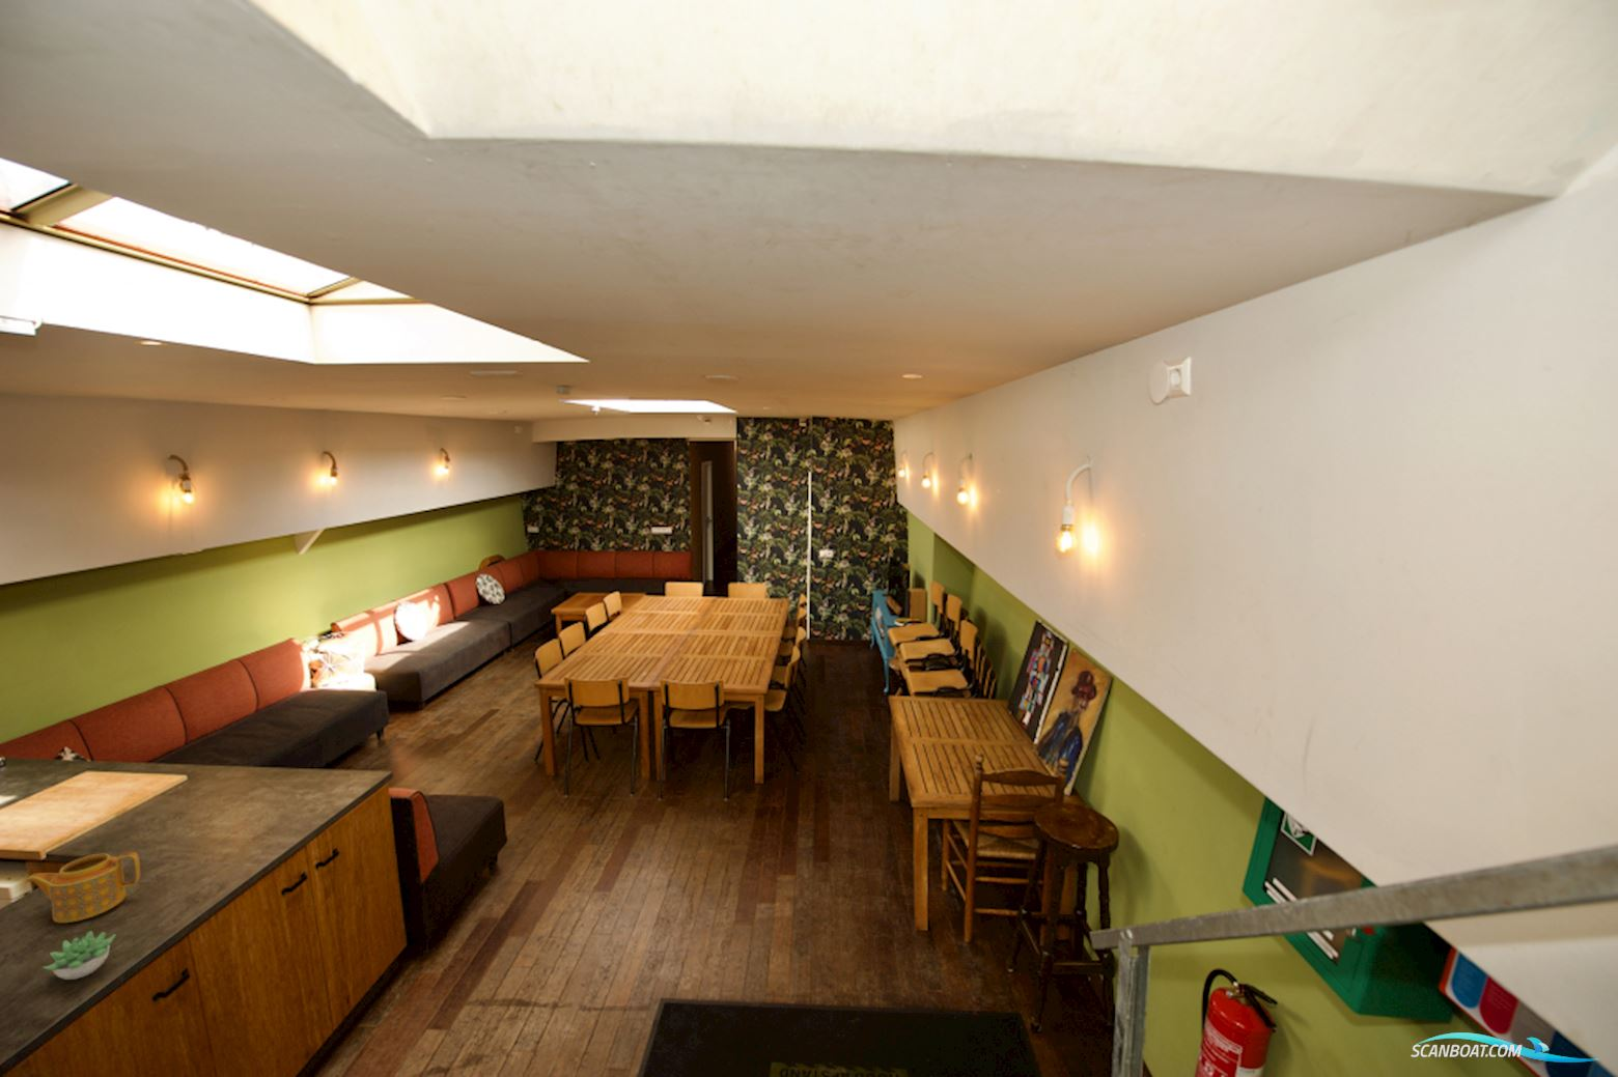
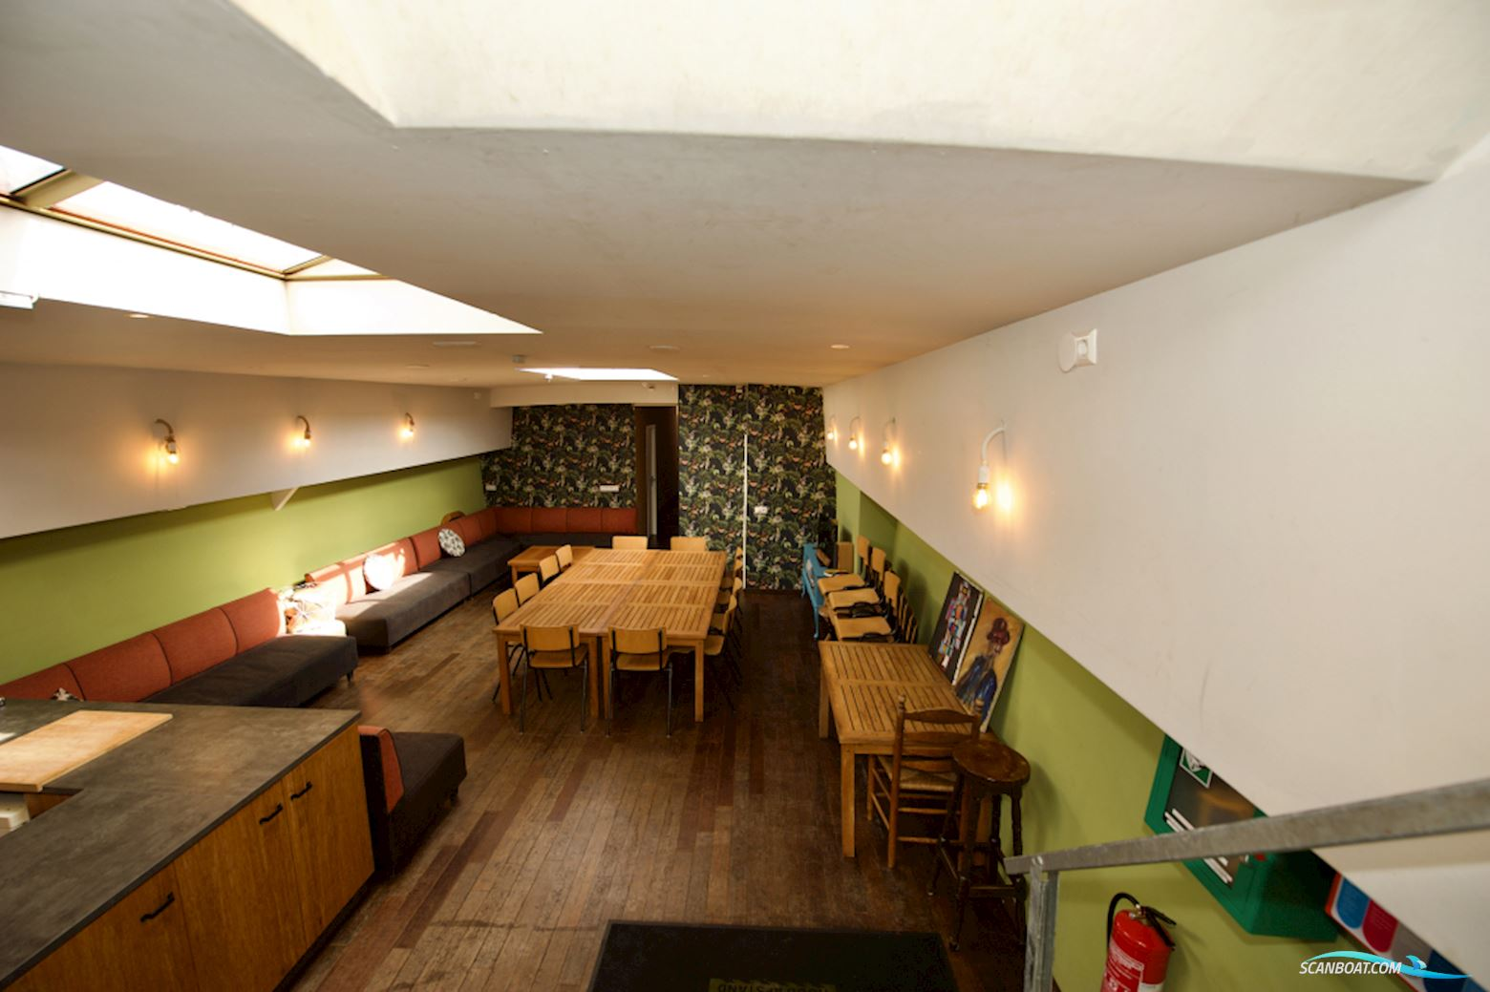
- teapot [24,851,141,923]
- succulent plant [42,930,117,981]
